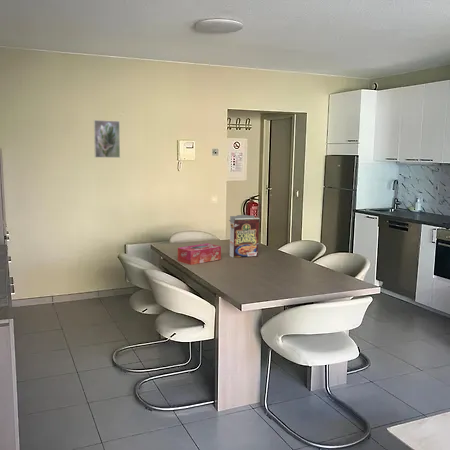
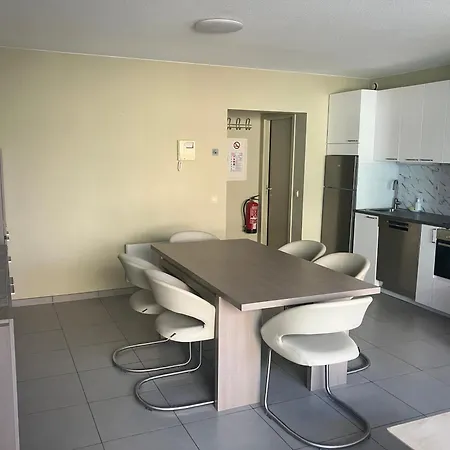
- cereal box [228,214,261,259]
- tissue box [177,242,222,266]
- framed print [93,119,121,159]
